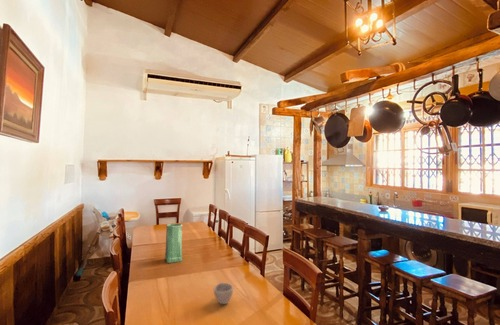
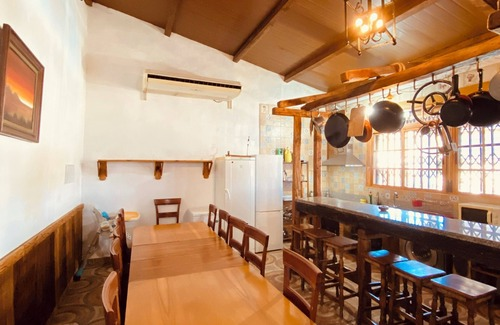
- vase [164,223,183,264]
- cup [213,281,234,305]
